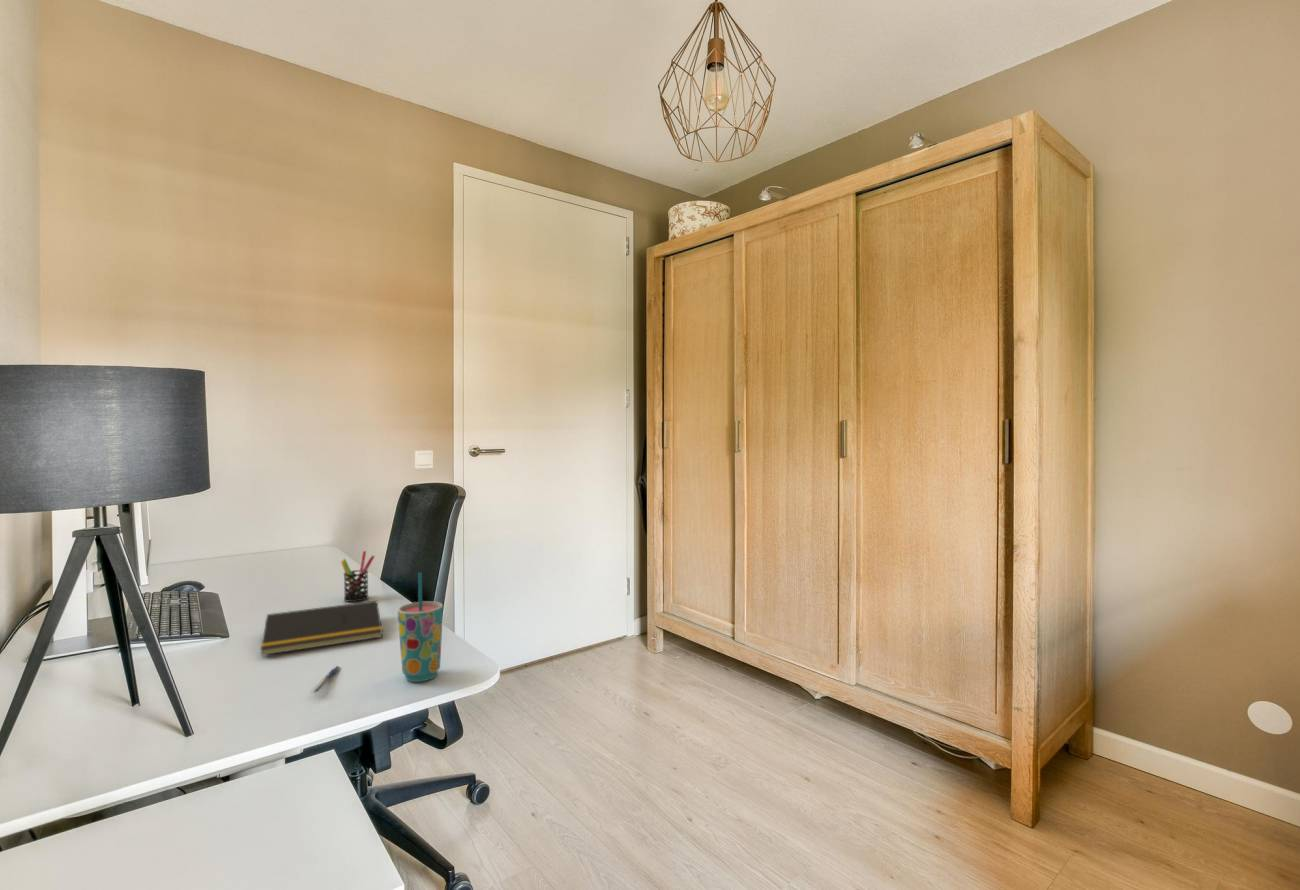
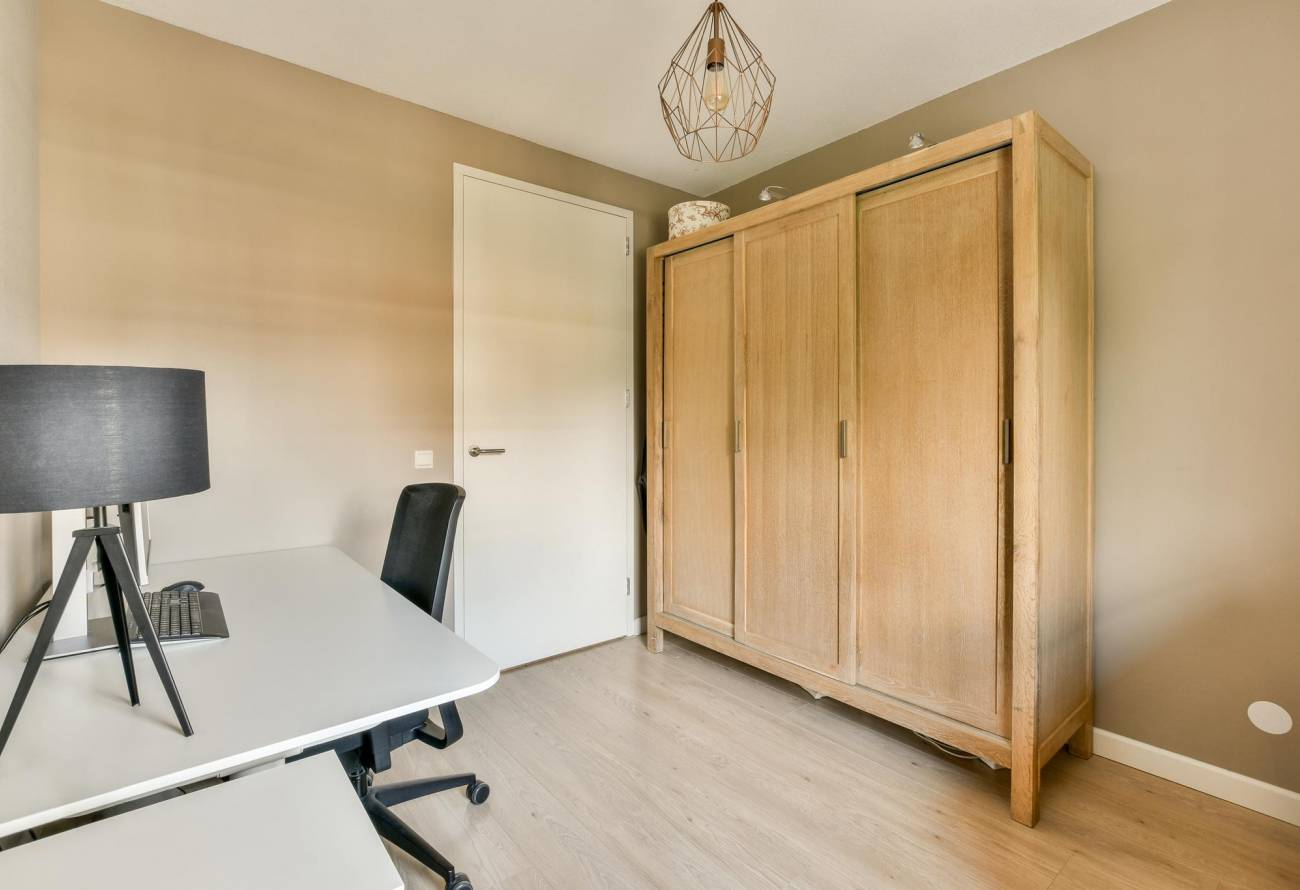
- pen holder [340,550,376,603]
- cup [397,572,444,683]
- pen [309,665,342,694]
- notepad [260,600,384,657]
